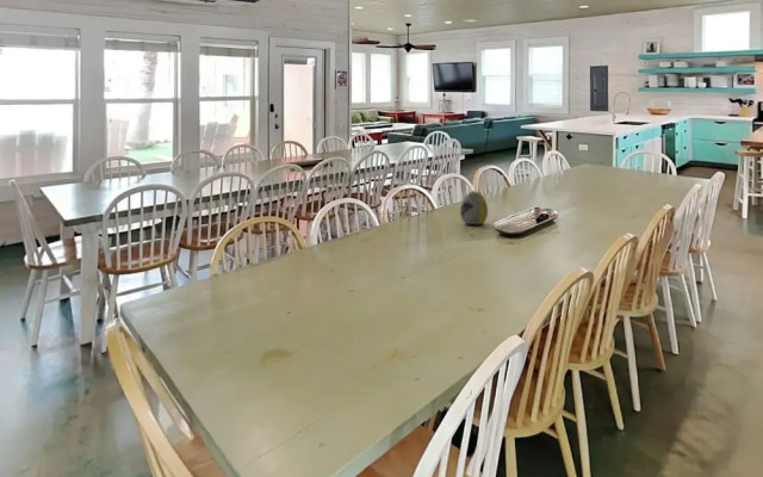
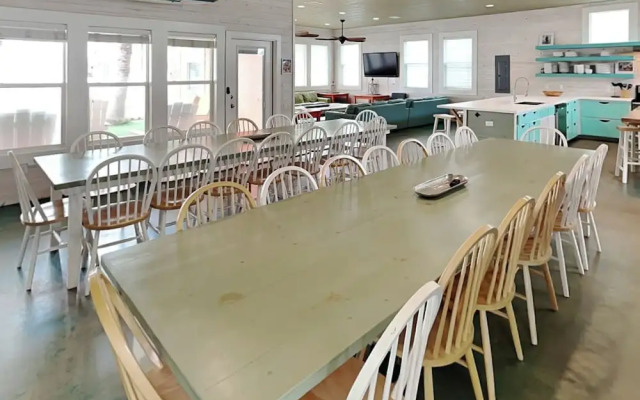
- decorative egg [459,190,489,225]
